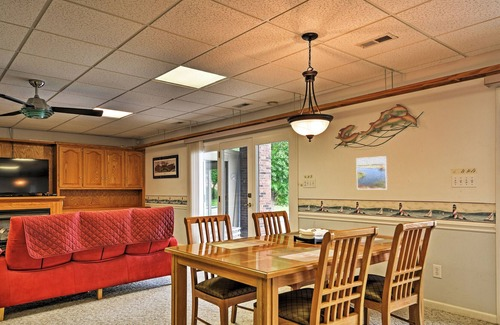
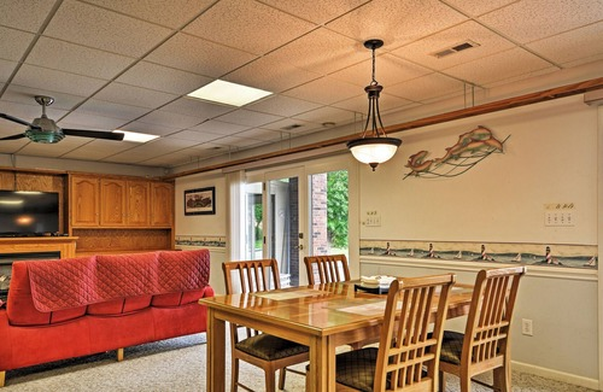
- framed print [355,155,389,190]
